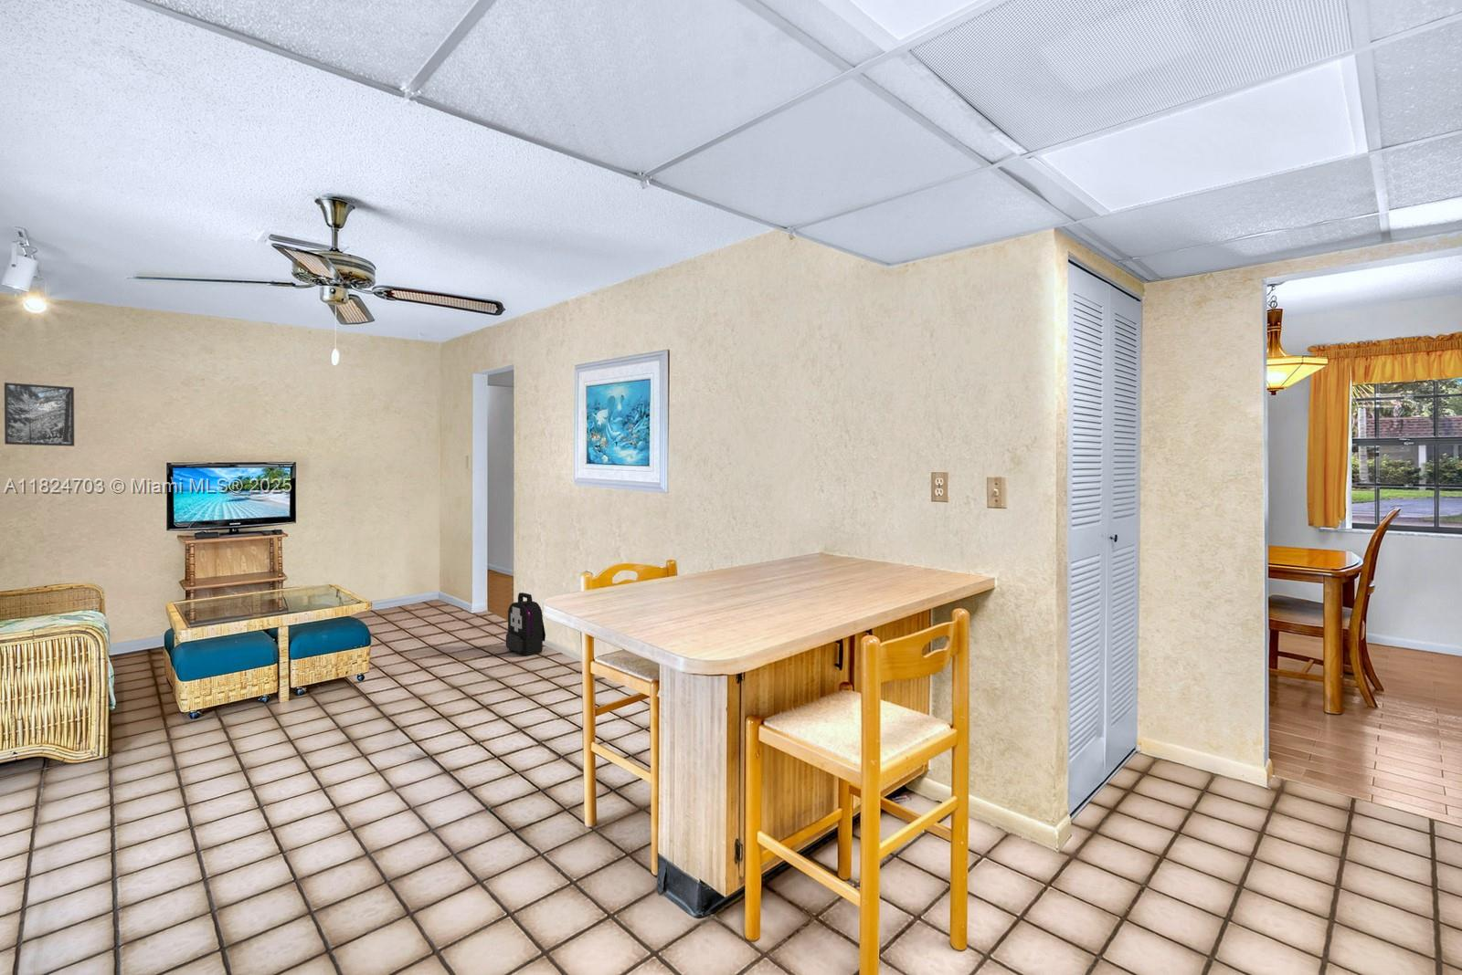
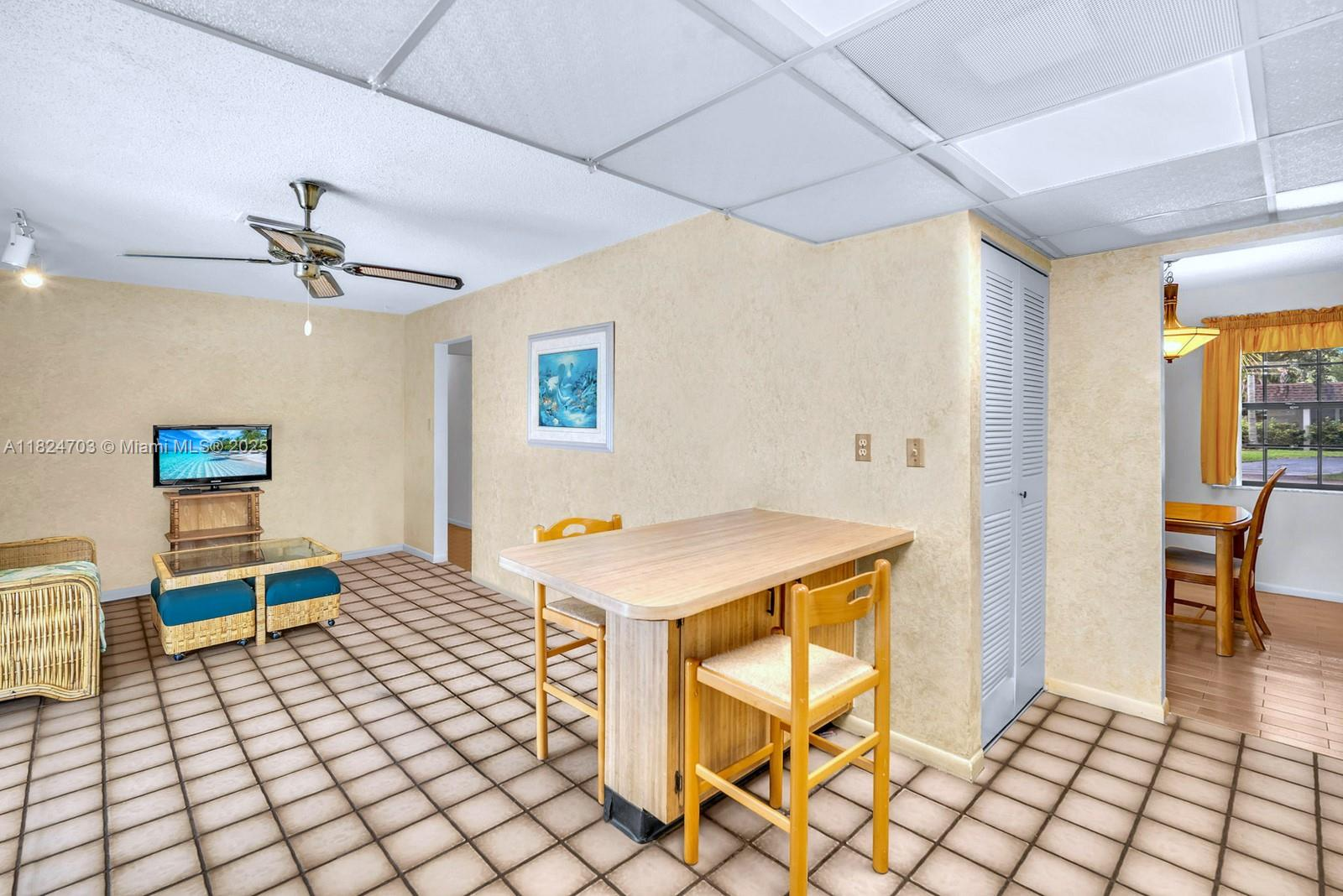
- backpack [505,592,546,656]
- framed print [3,382,75,447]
